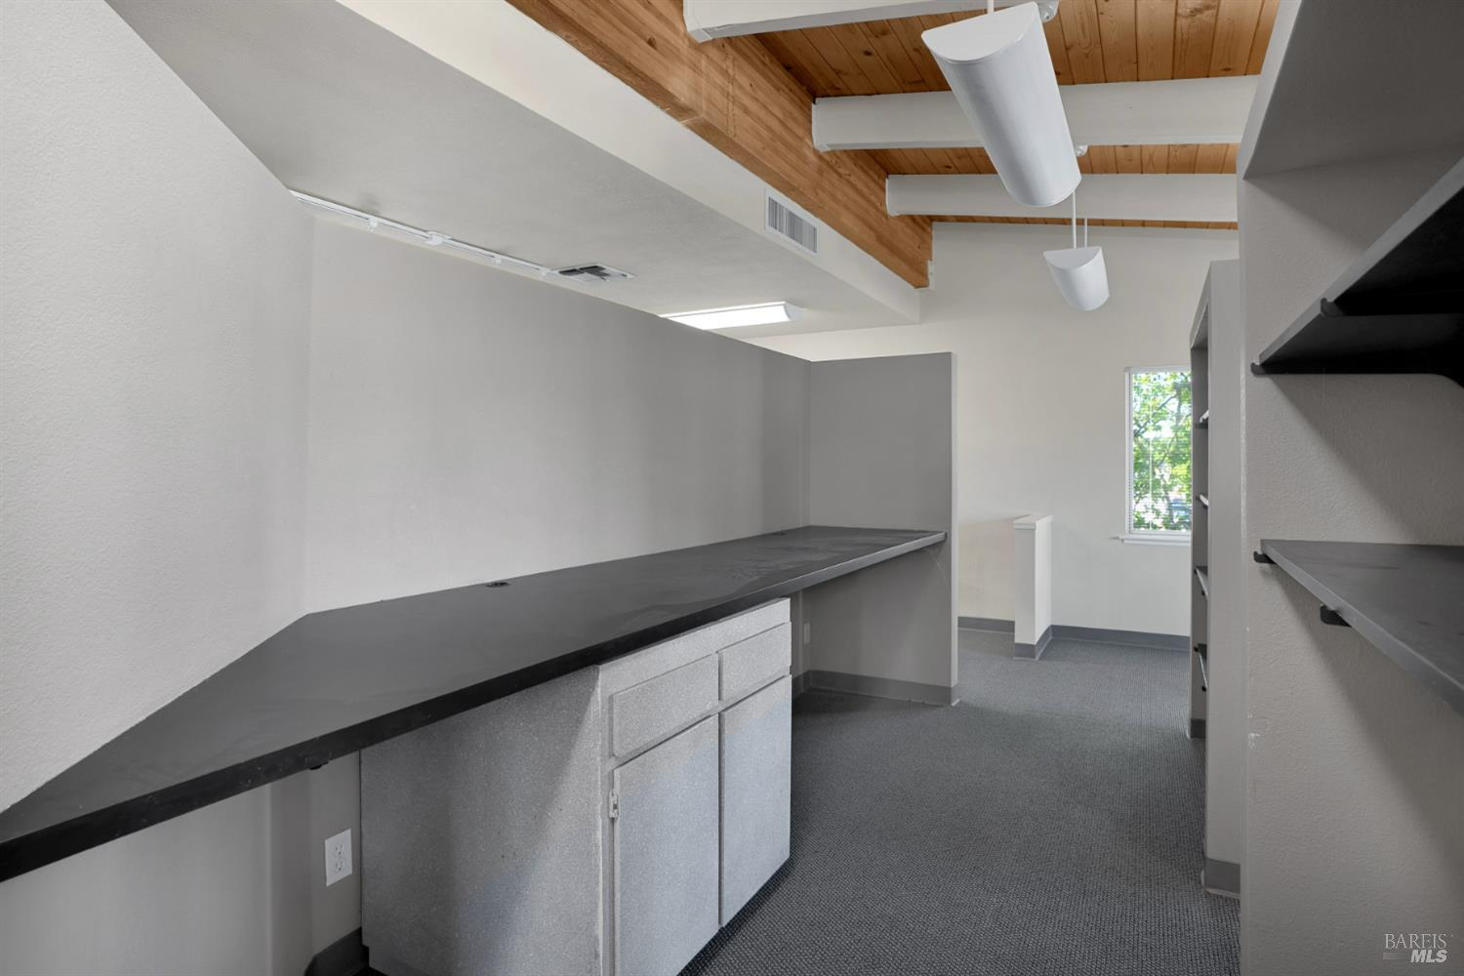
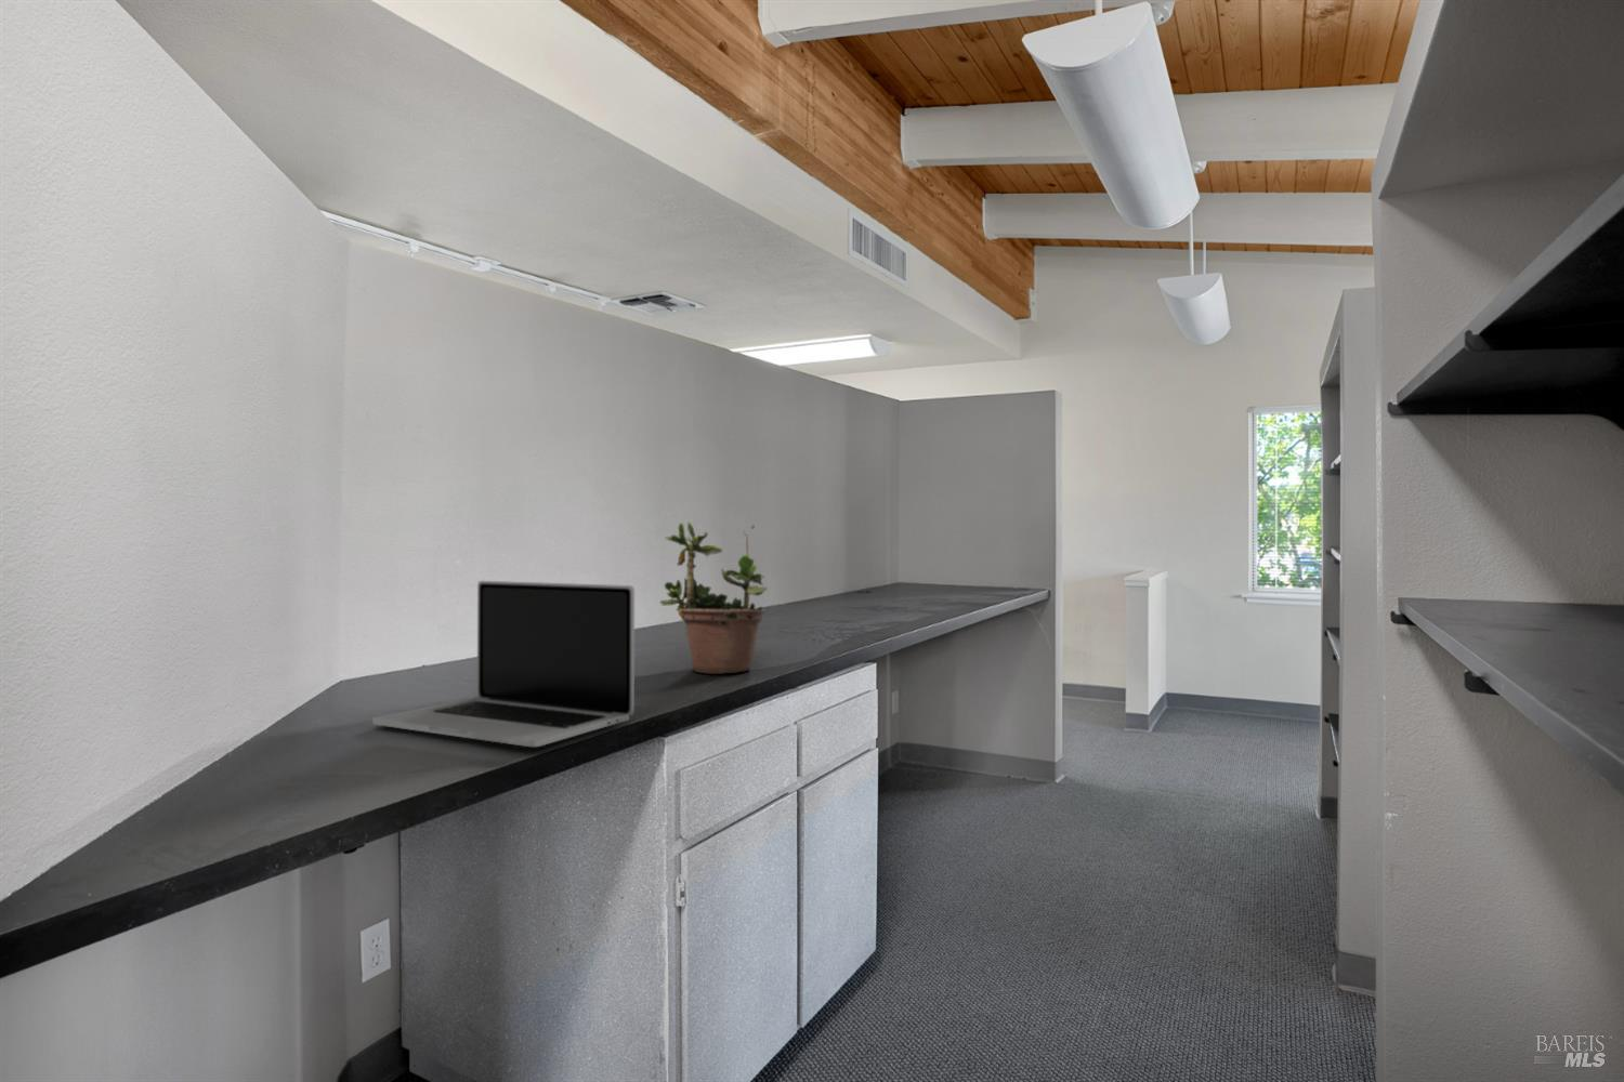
+ laptop [371,580,636,747]
+ potted plant [659,520,768,675]
